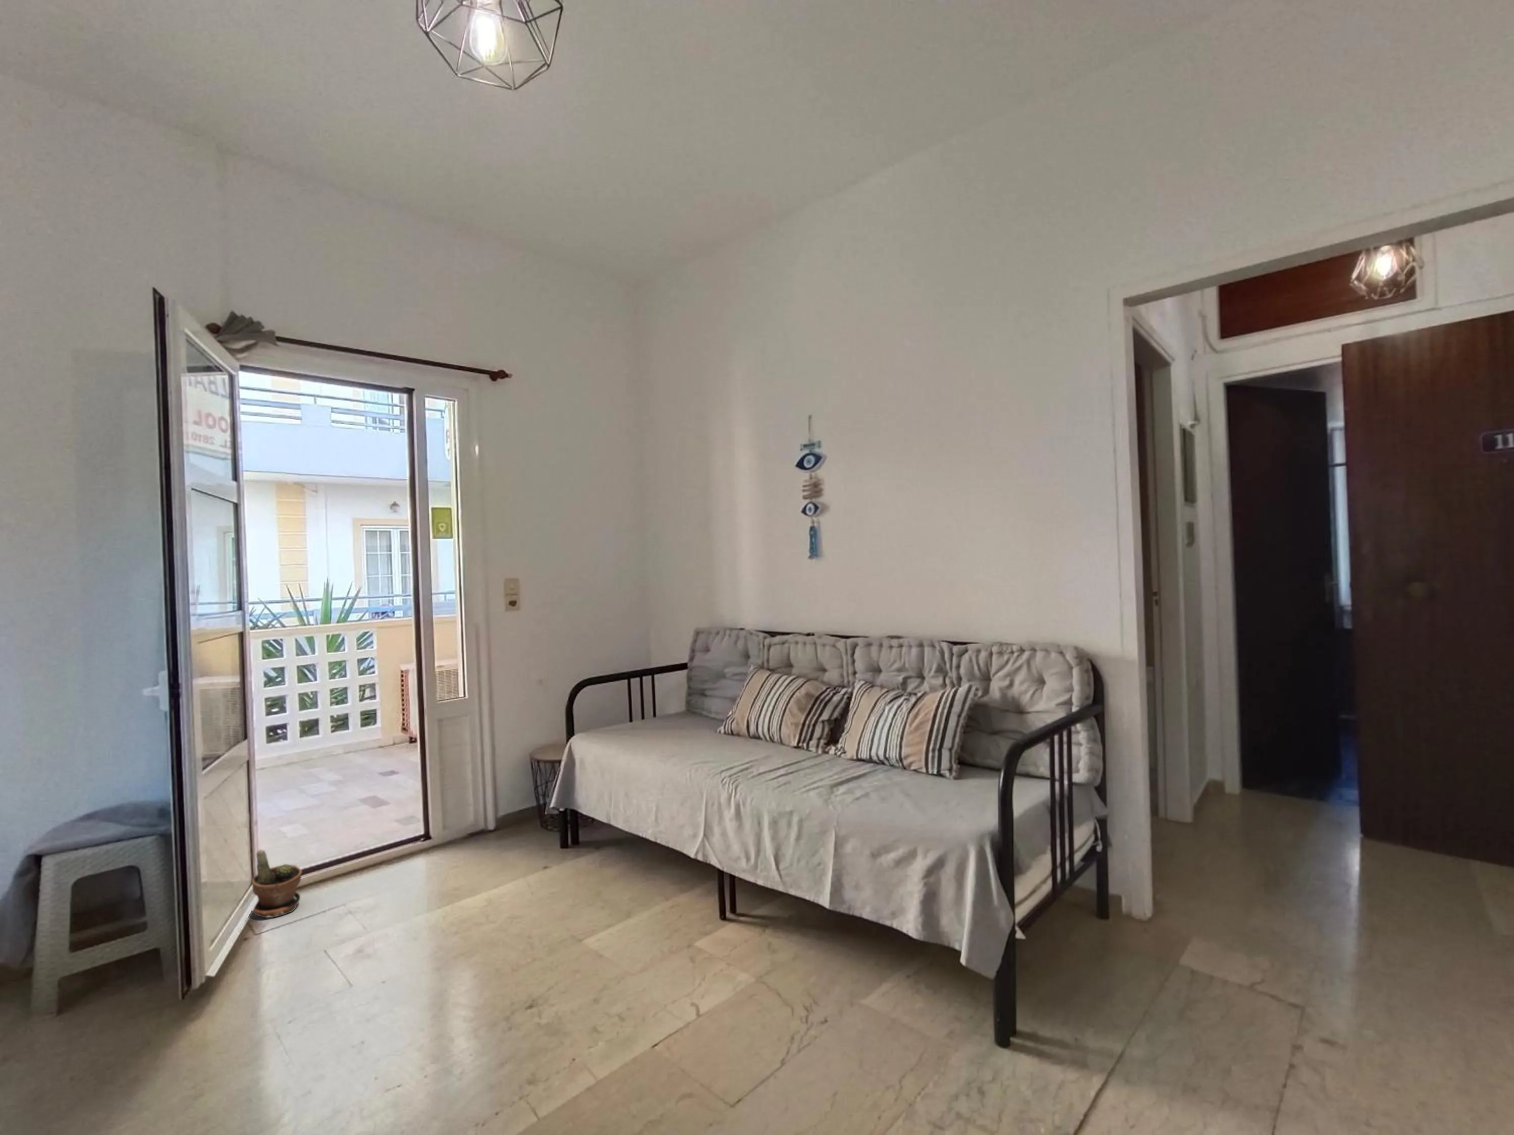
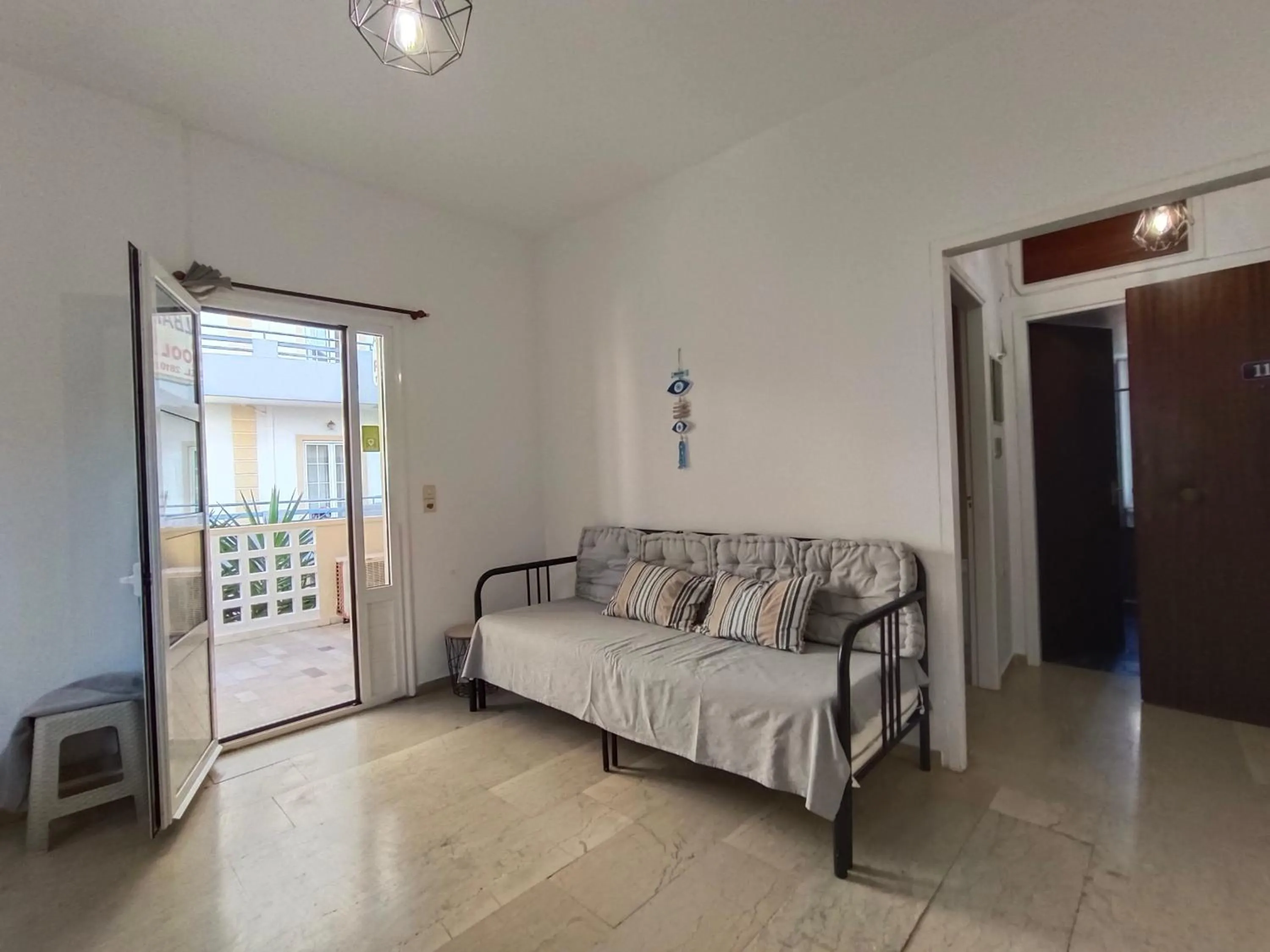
- potted plant [250,849,303,918]
